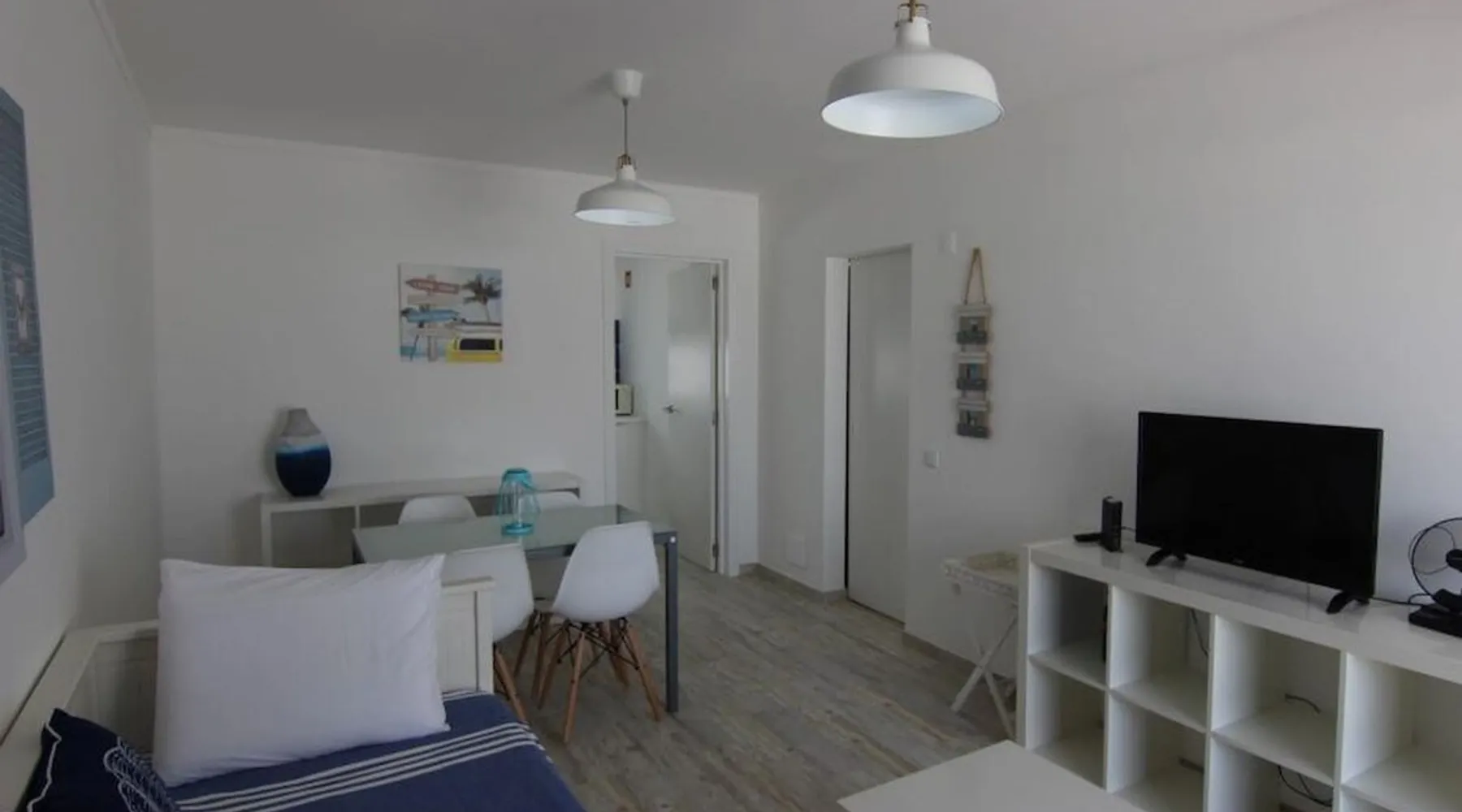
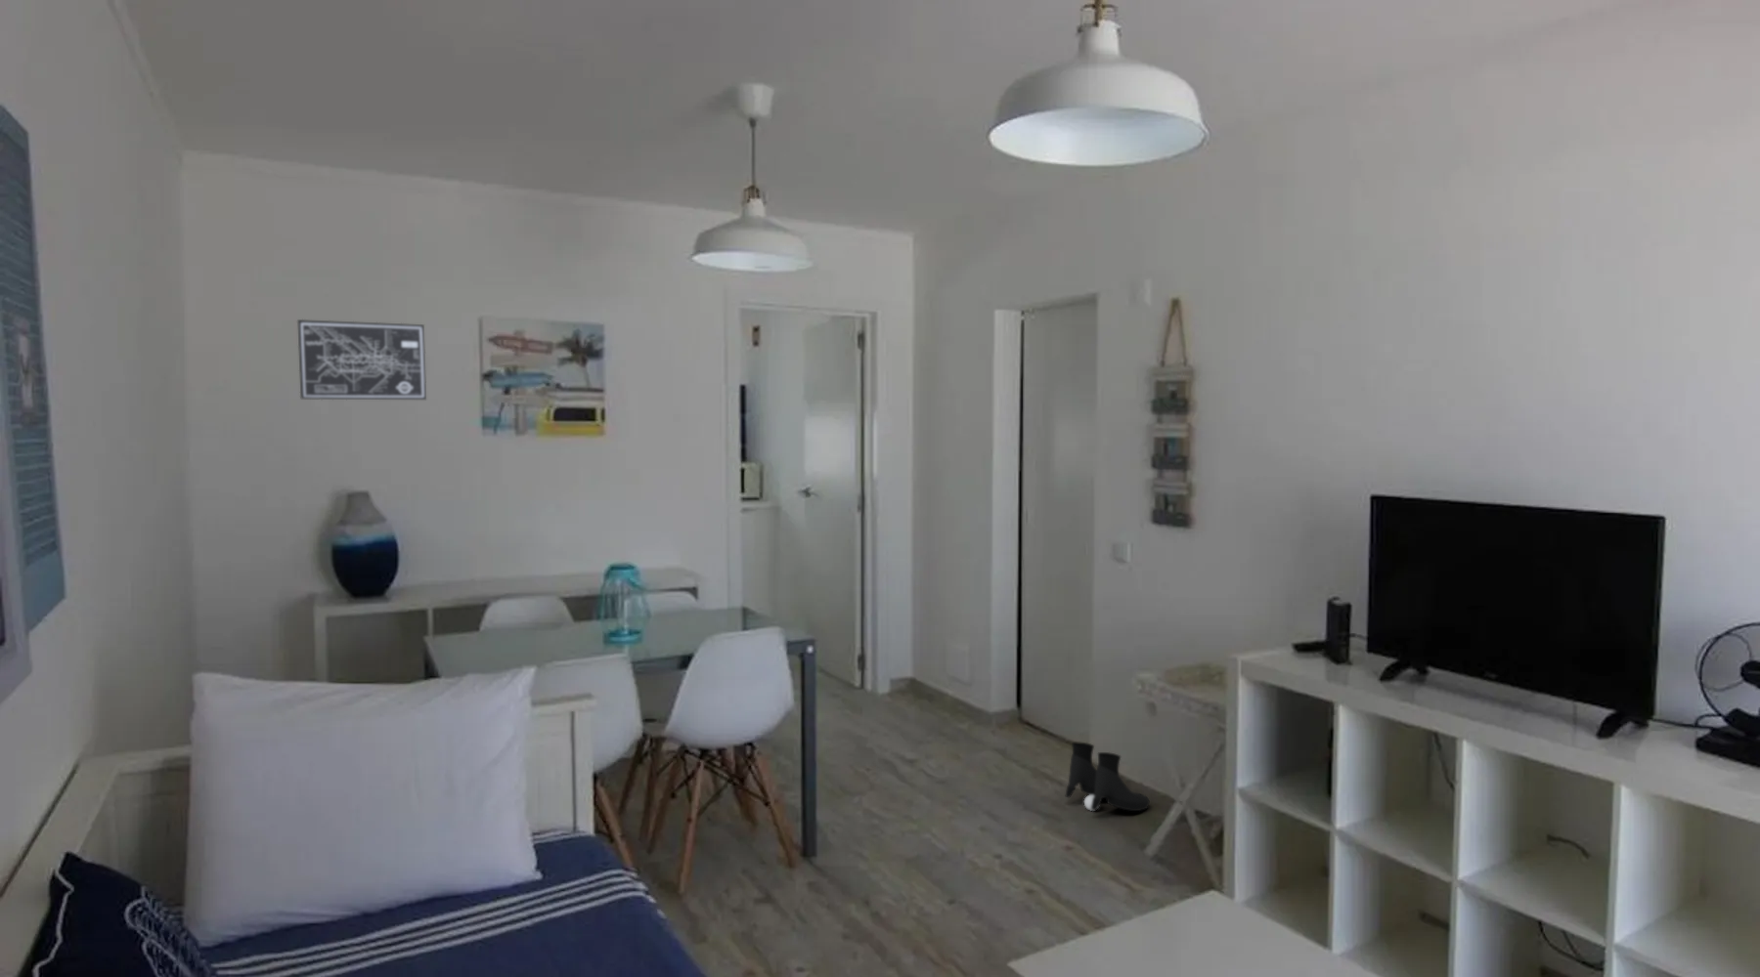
+ boots [1065,741,1151,812]
+ wall art [296,319,427,401]
